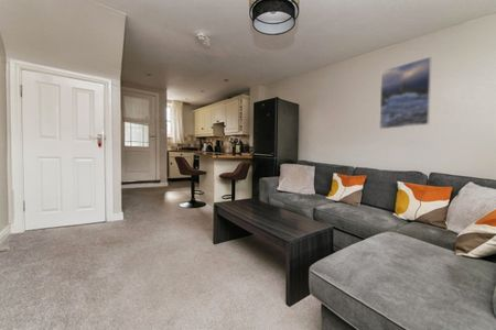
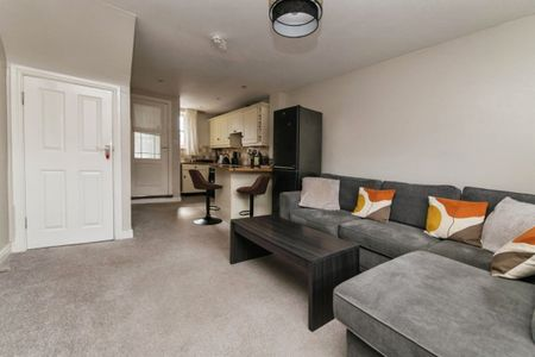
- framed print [378,55,433,130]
